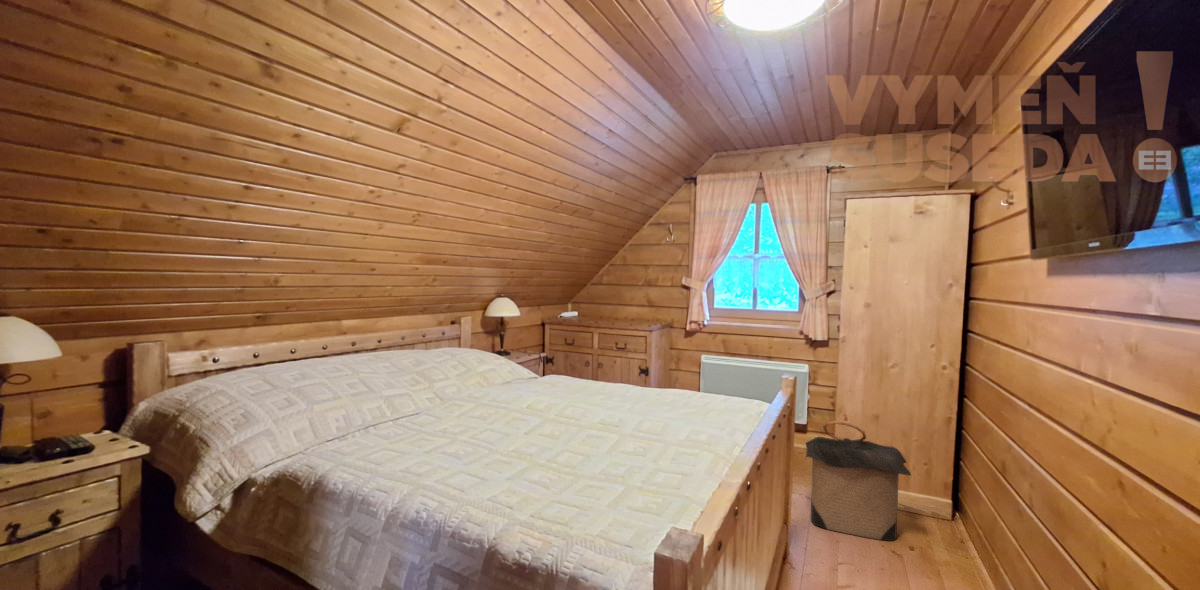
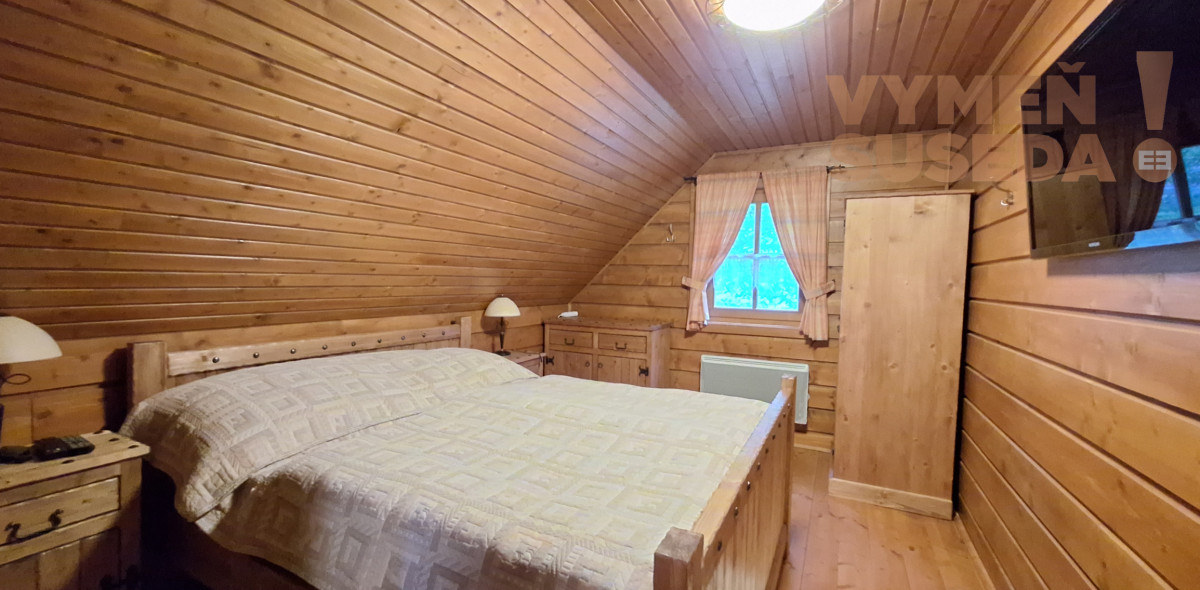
- laundry hamper [805,420,913,542]
